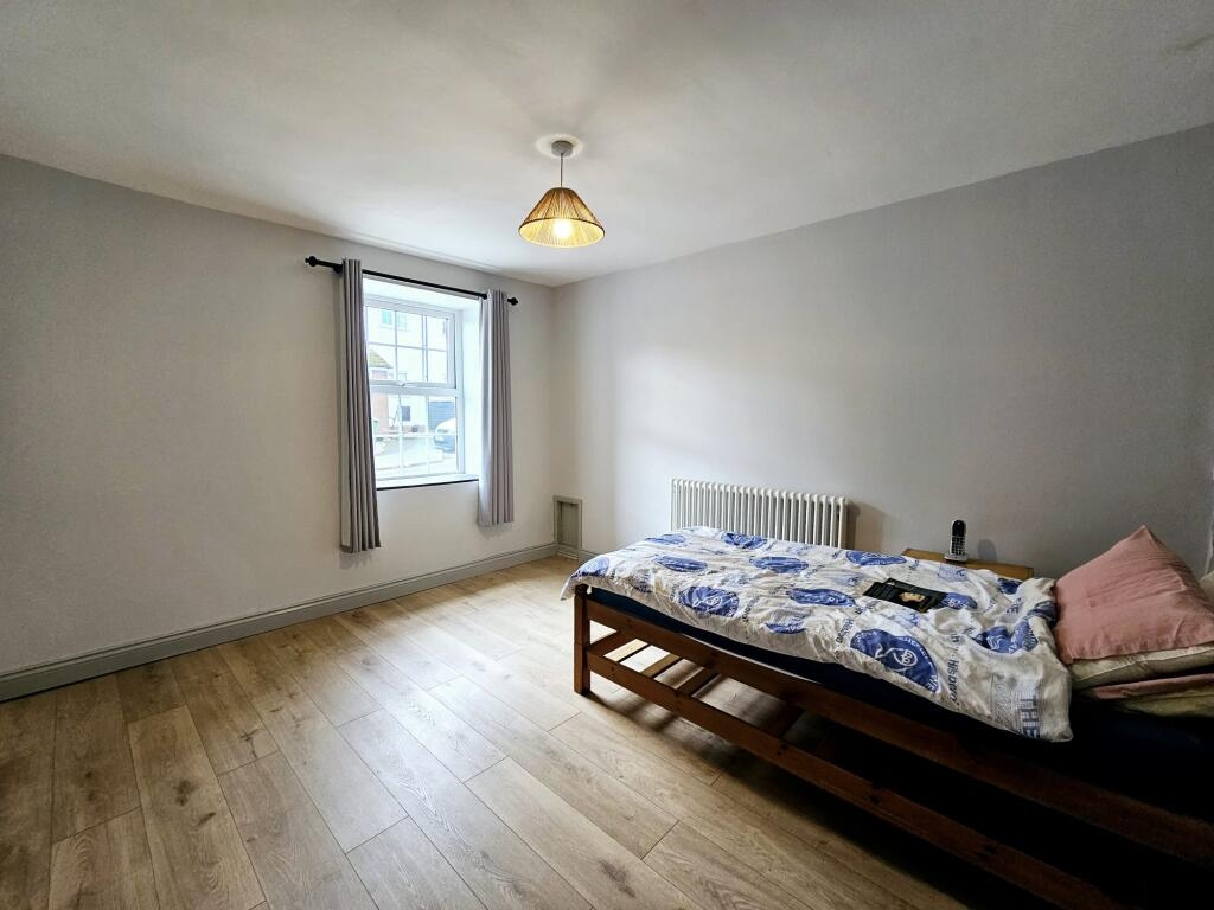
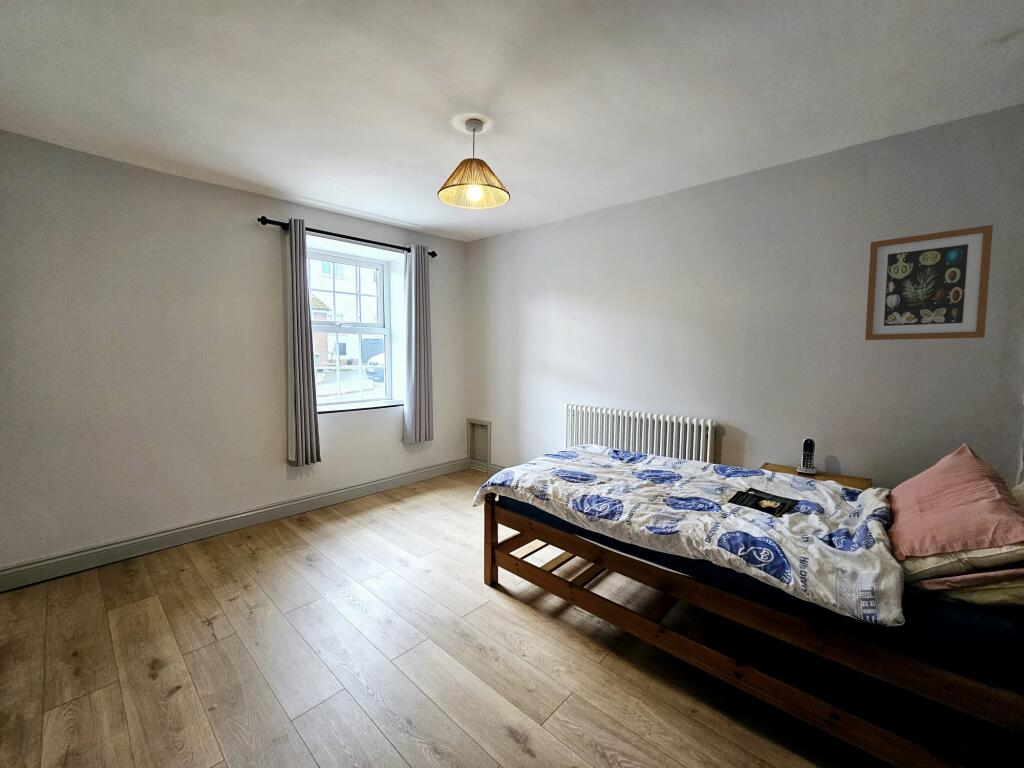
+ wall art [864,224,994,341]
